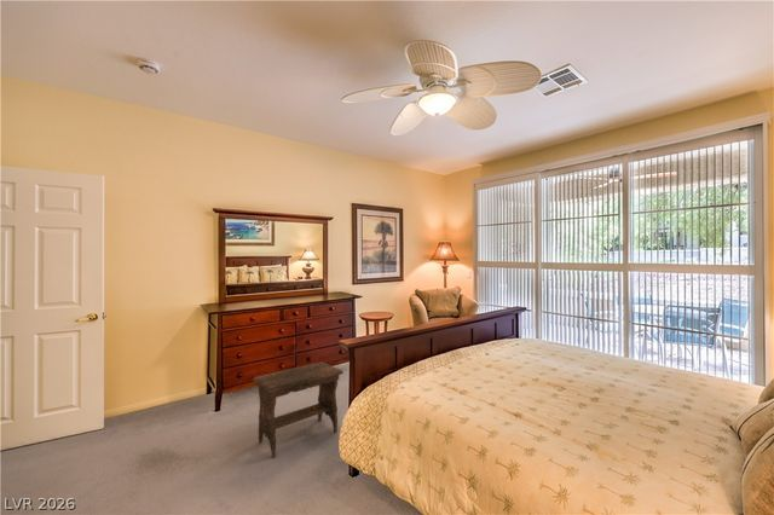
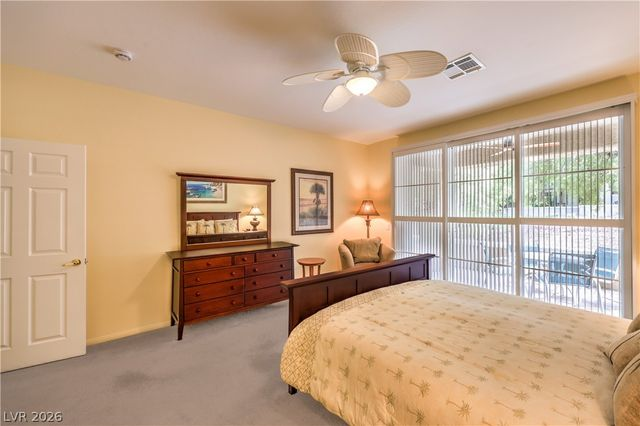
- footstool [252,360,345,459]
